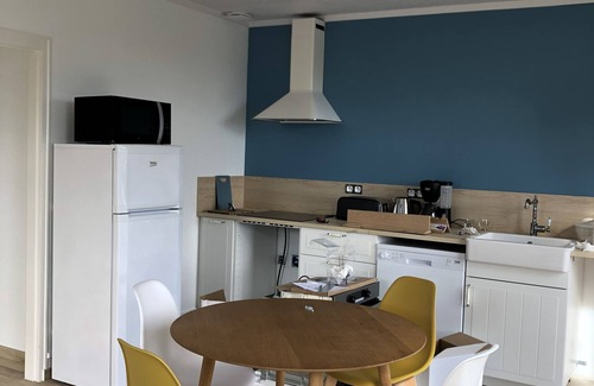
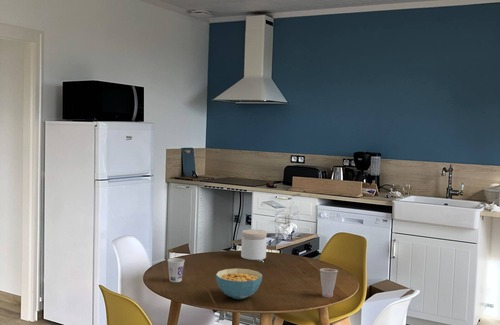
+ cup [319,267,339,298]
+ jar [240,228,268,261]
+ cup [167,257,186,283]
+ cereal bowl [215,268,263,300]
